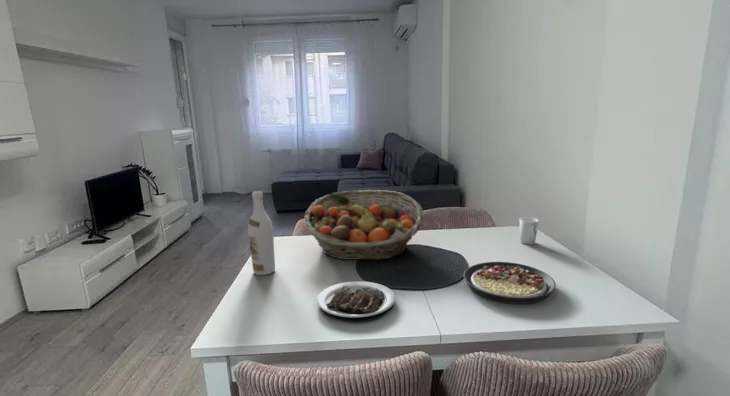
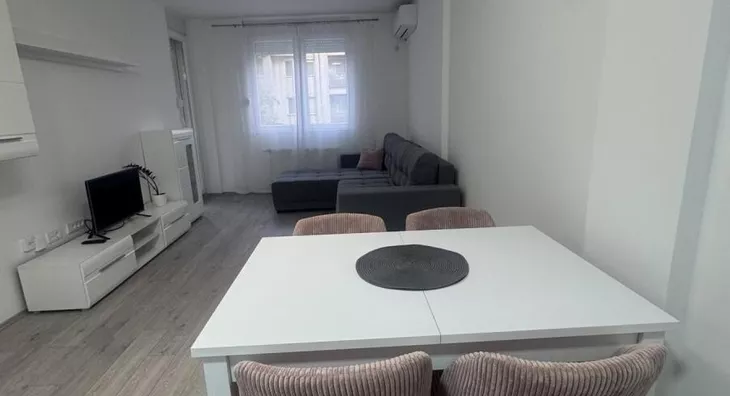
- fruit basket [303,189,425,261]
- wine bottle [247,190,276,276]
- plate [463,261,557,305]
- cup [519,216,540,245]
- plate [316,280,396,322]
